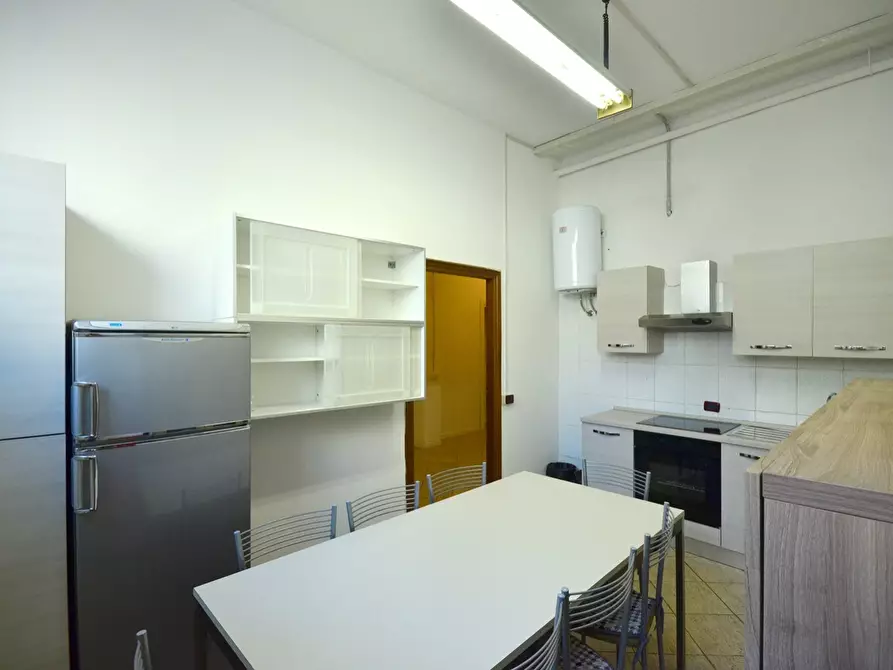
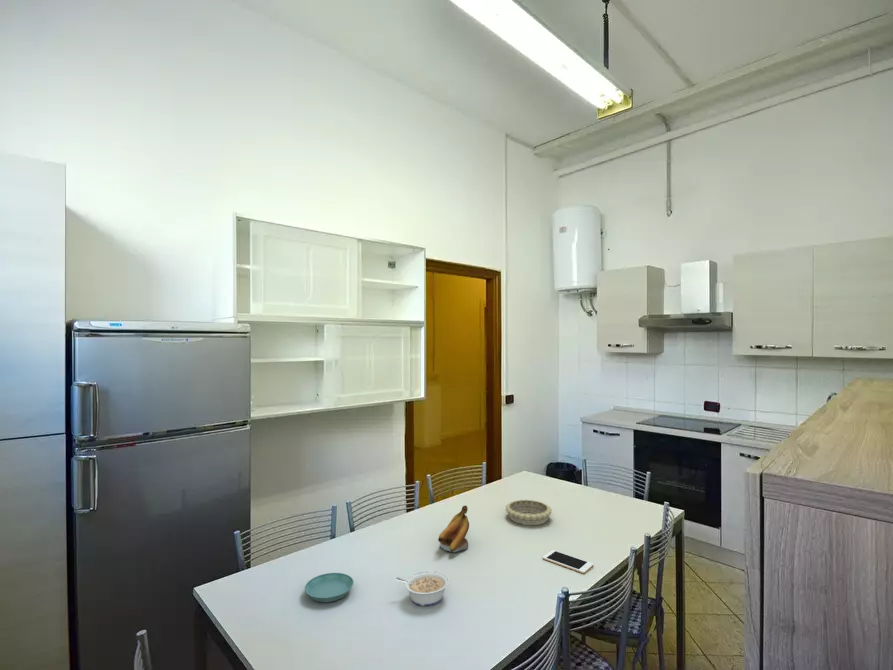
+ decorative bowl [505,499,553,526]
+ legume [395,571,450,607]
+ saucer [304,572,355,603]
+ cell phone [542,549,594,574]
+ banana [437,505,470,554]
